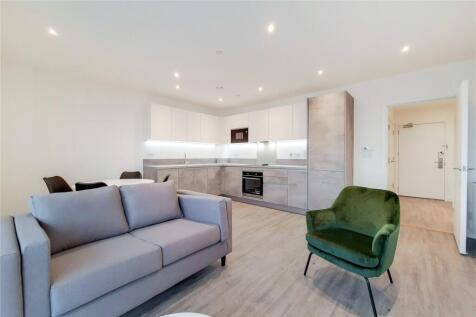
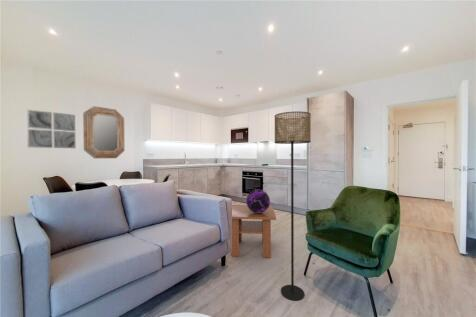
+ home mirror [82,105,126,159]
+ floor lamp [274,111,312,302]
+ wall art [26,108,77,149]
+ decorative sphere [245,188,271,213]
+ coffee table [230,204,277,259]
